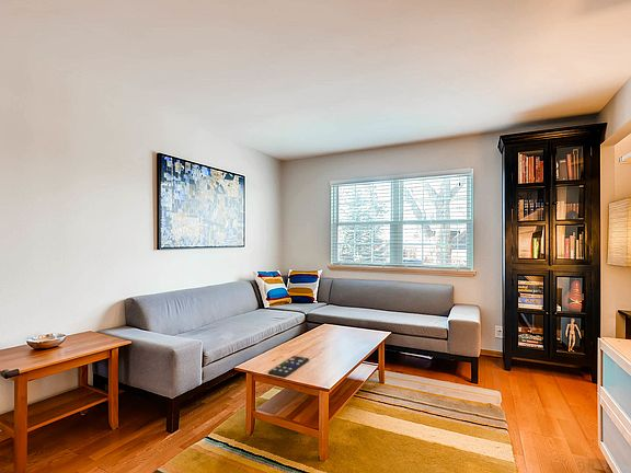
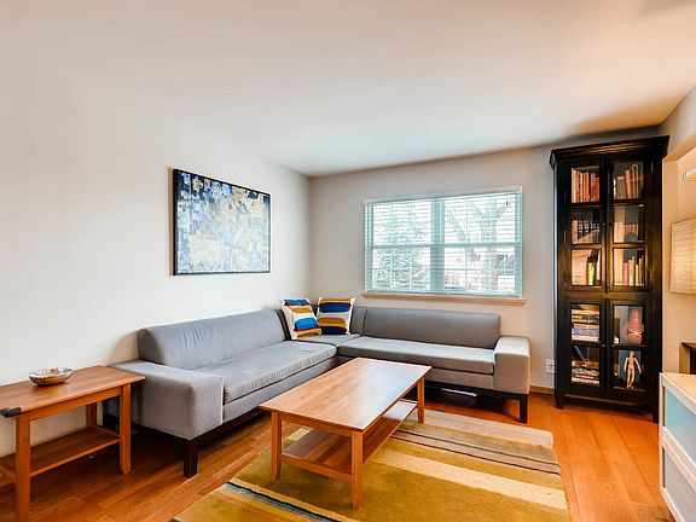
- remote control [267,355,310,379]
